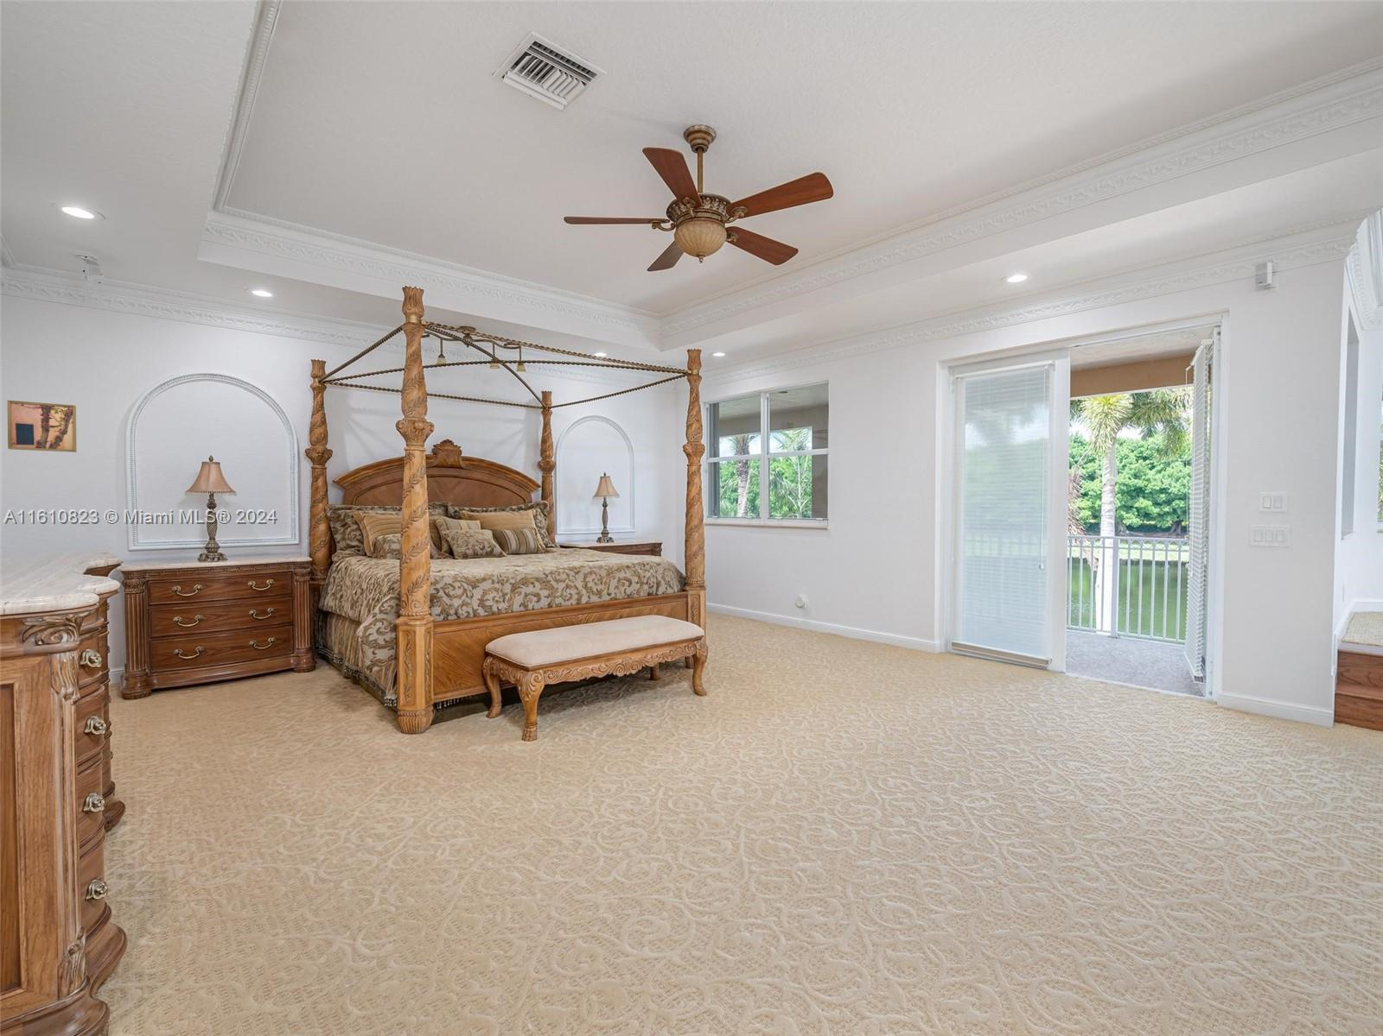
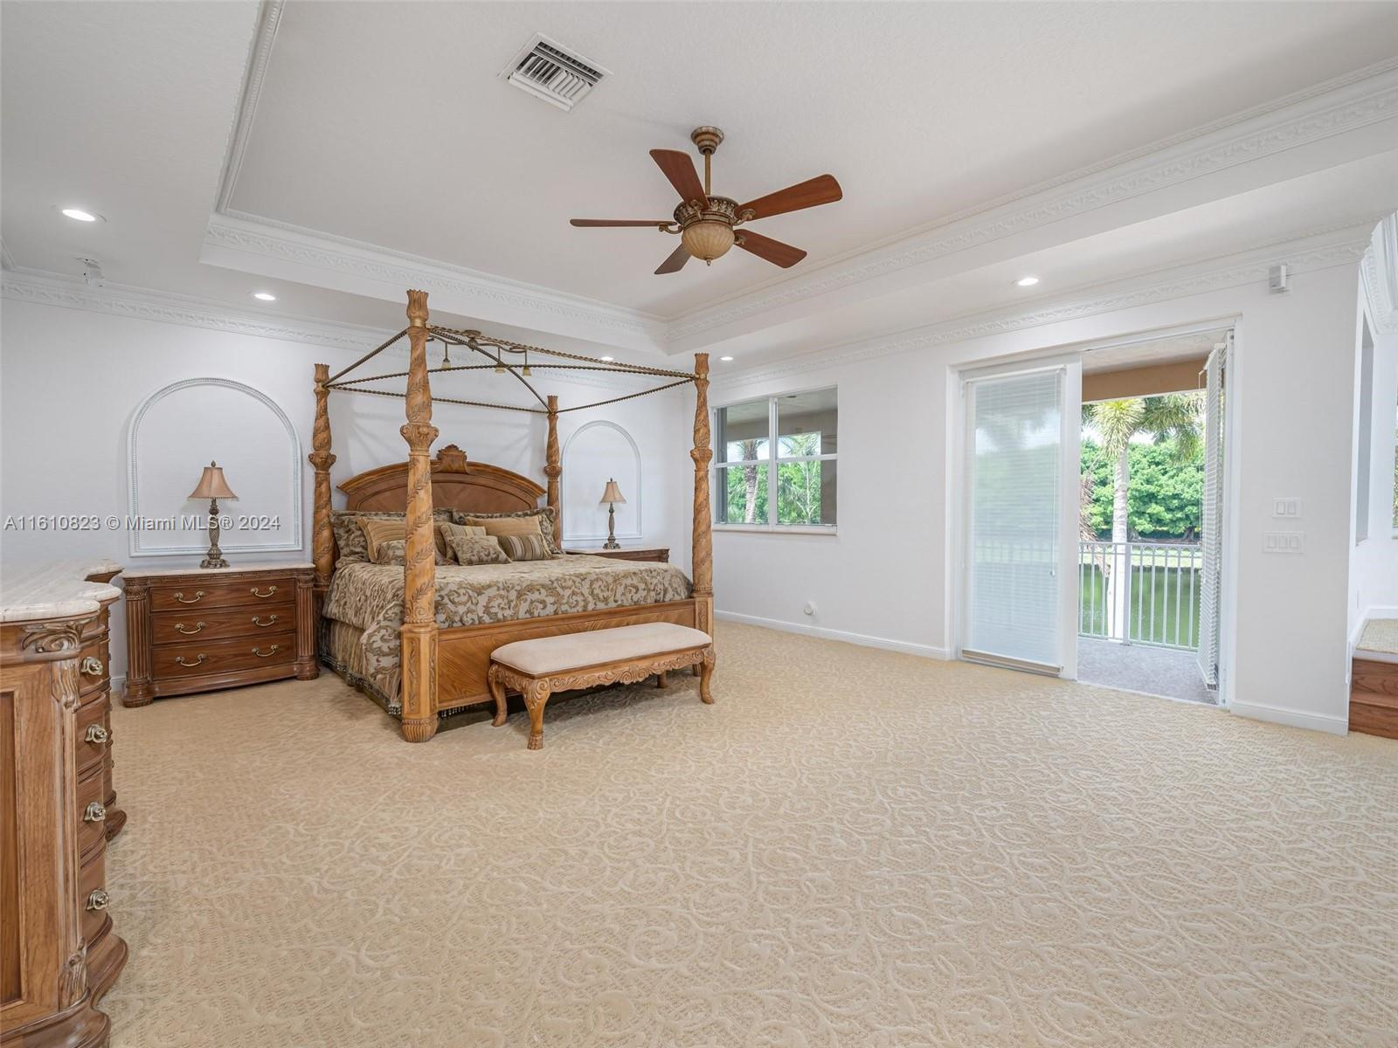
- wall art [7,399,77,454]
